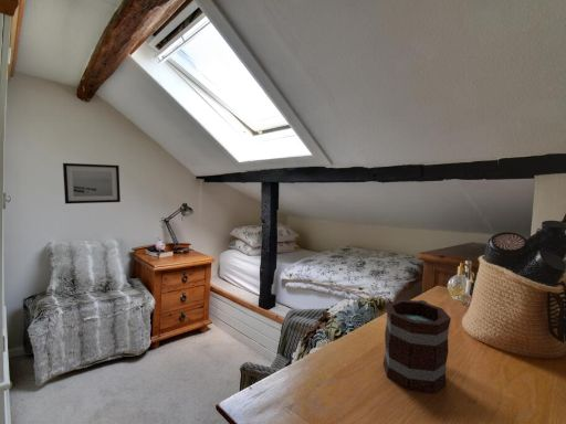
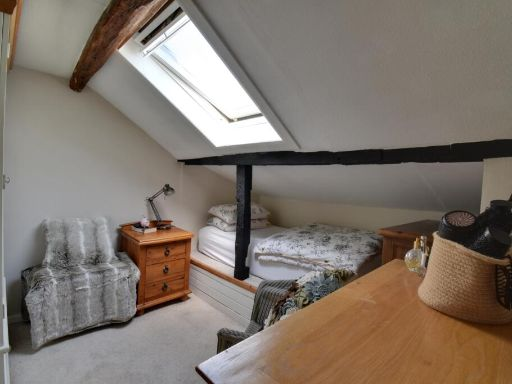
- mug [382,298,452,394]
- wall art [62,162,122,204]
